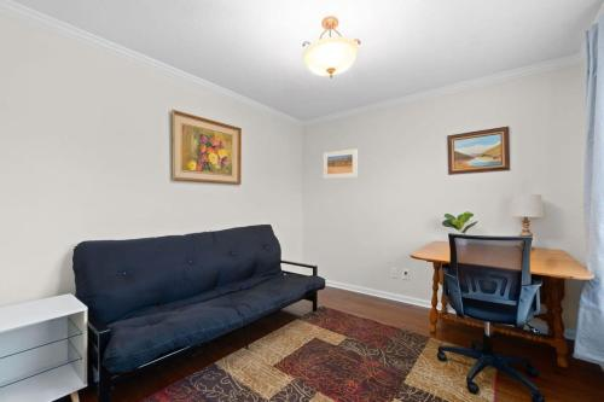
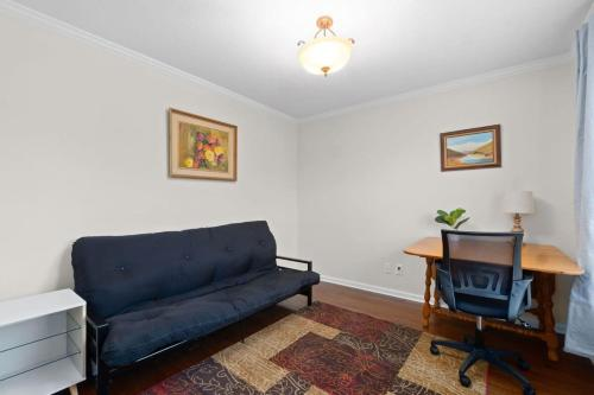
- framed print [323,147,359,180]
